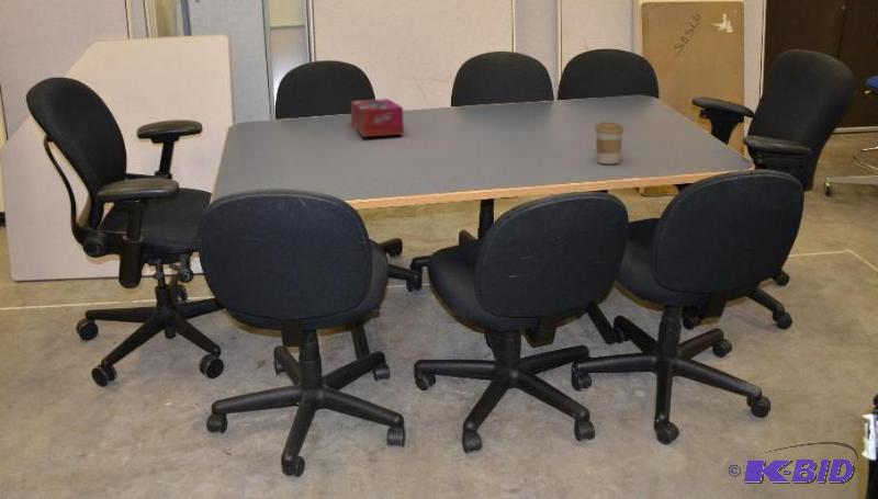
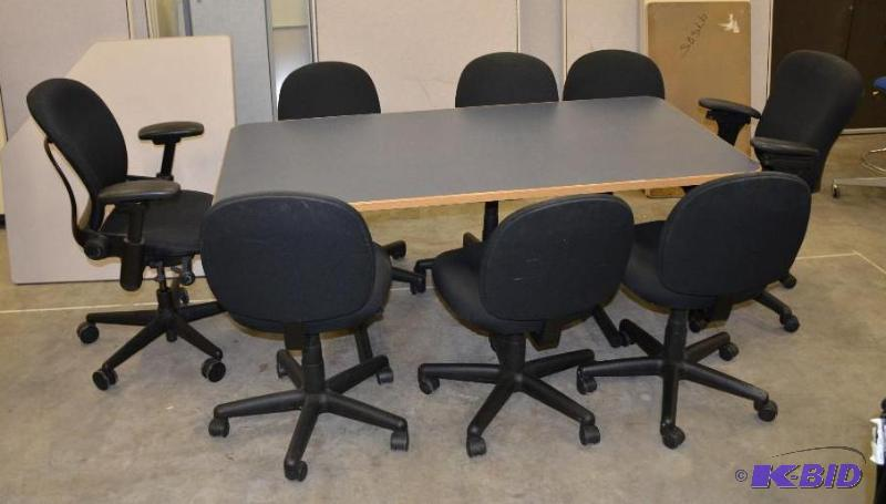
- coffee cup [594,121,624,165]
- tissue box [350,98,405,138]
